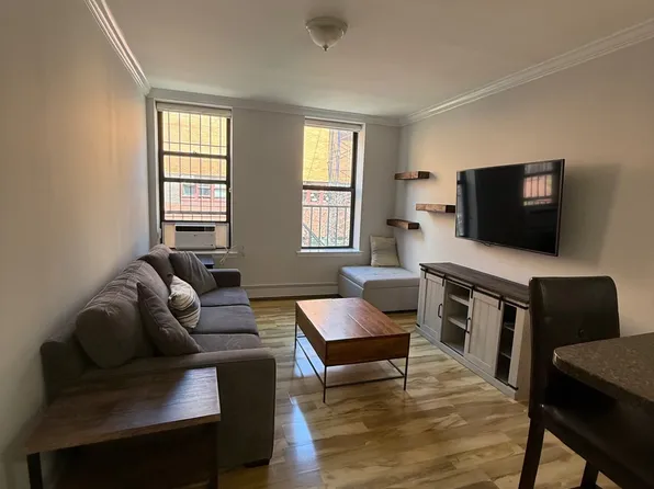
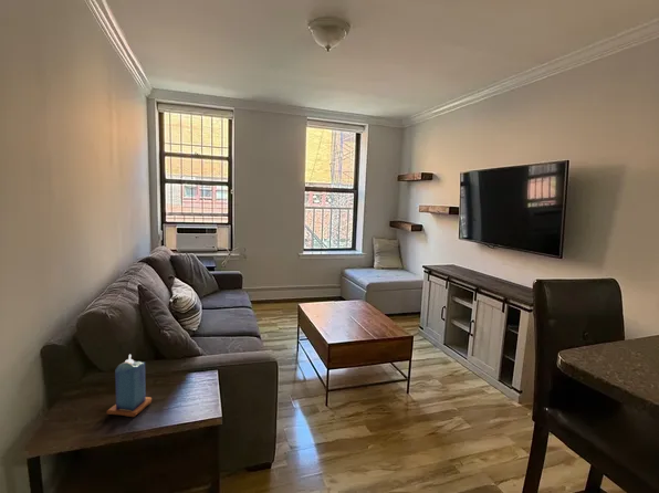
+ candle [105,354,153,418]
